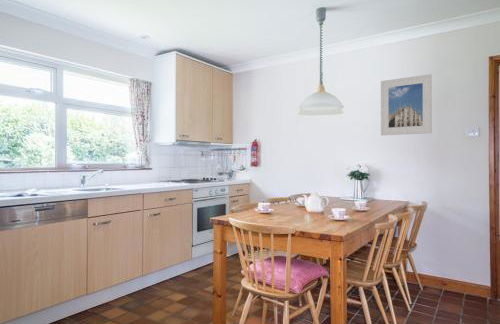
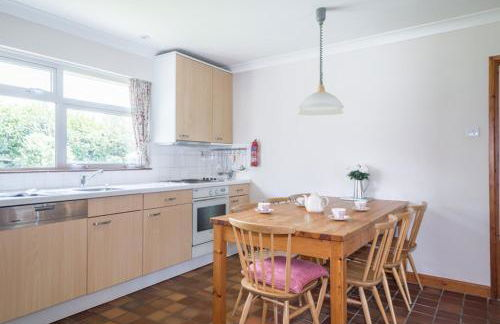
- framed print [380,73,433,136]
